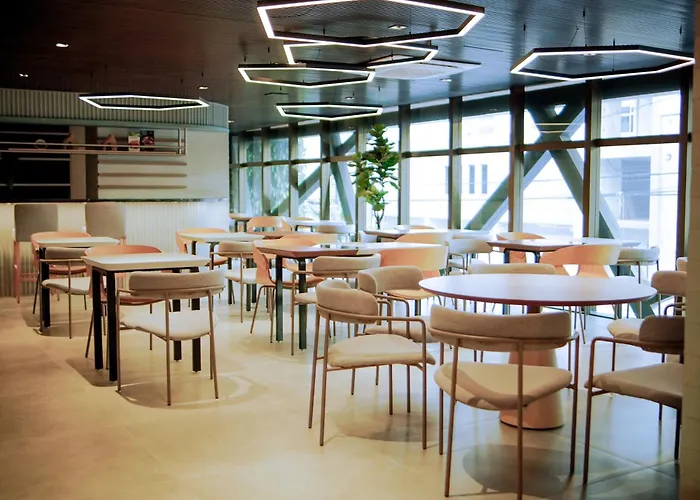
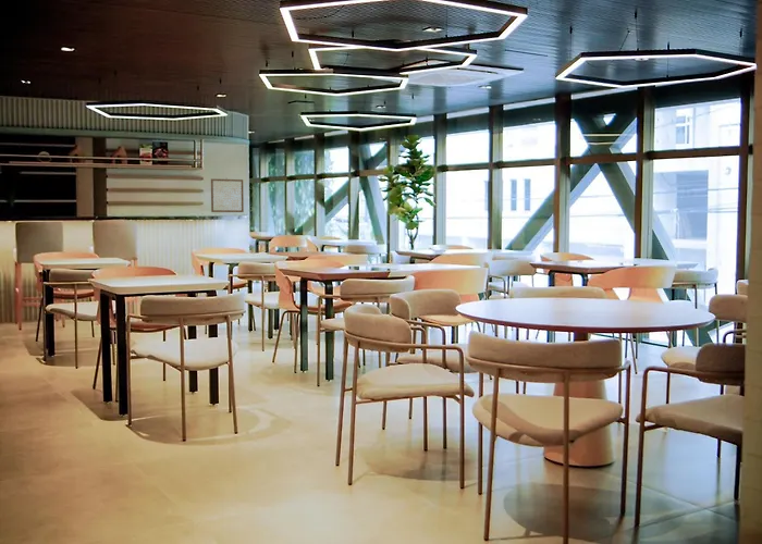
+ wall art [210,177,245,213]
